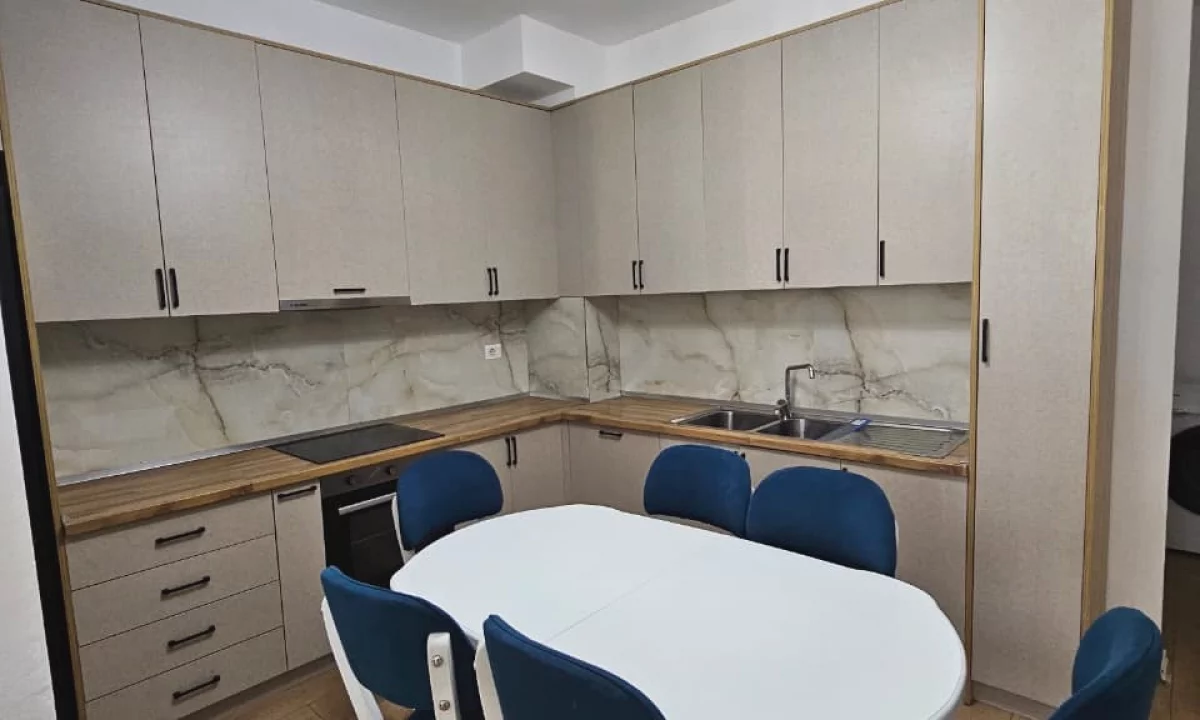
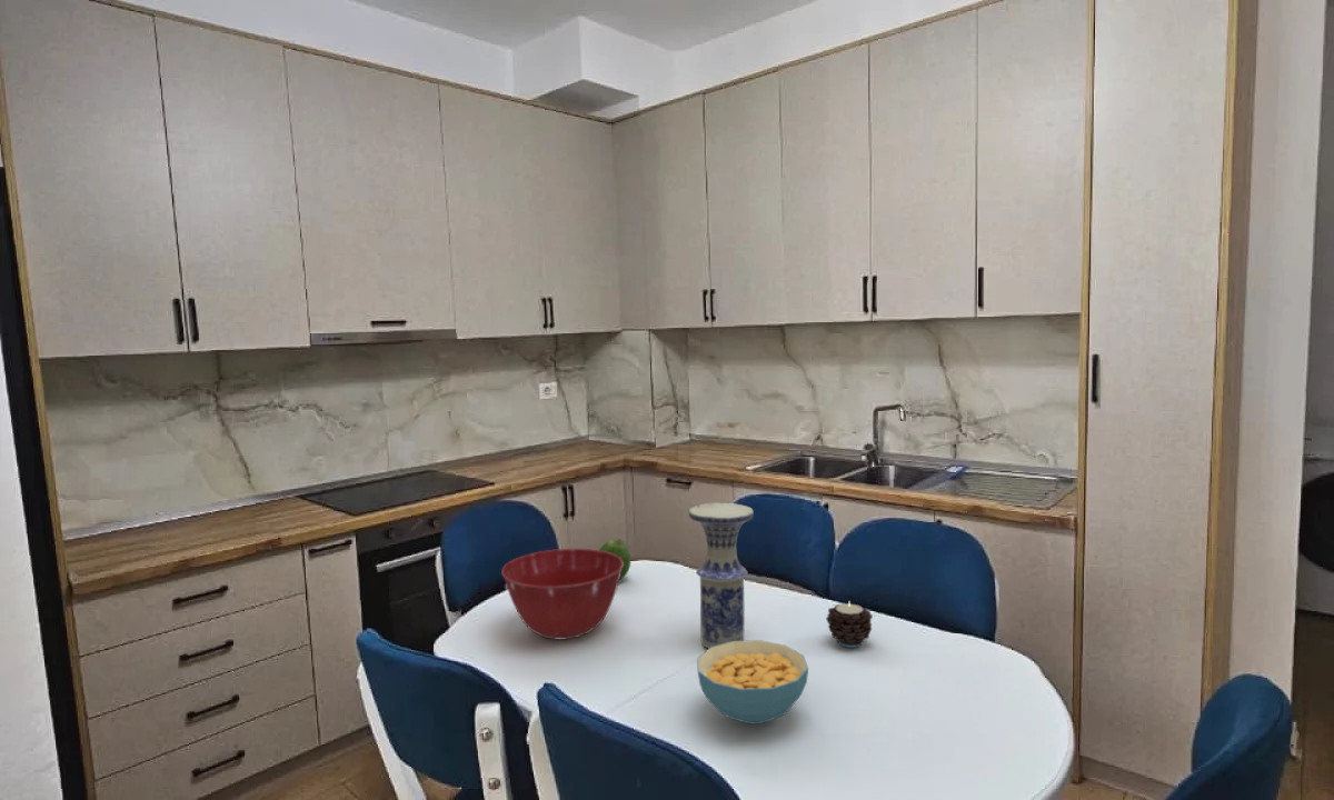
+ cereal bowl [696,639,809,726]
+ candle [825,601,874,649]
+ mixing bowl [500,548,624,640]
+ fruit [598,538,631,581]
+ vase [688,501,755,649]
